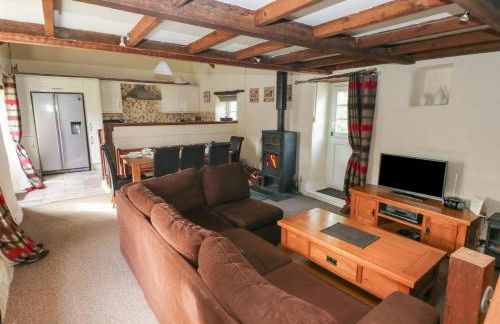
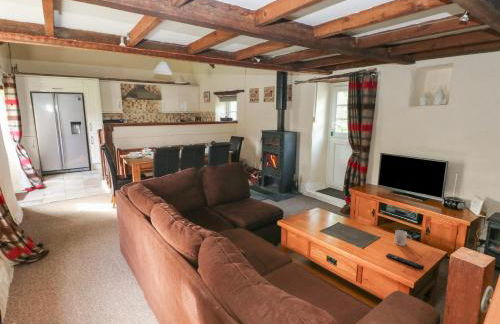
+ mug [393,229,413,247]
+ remote control [385,252,425,271]
